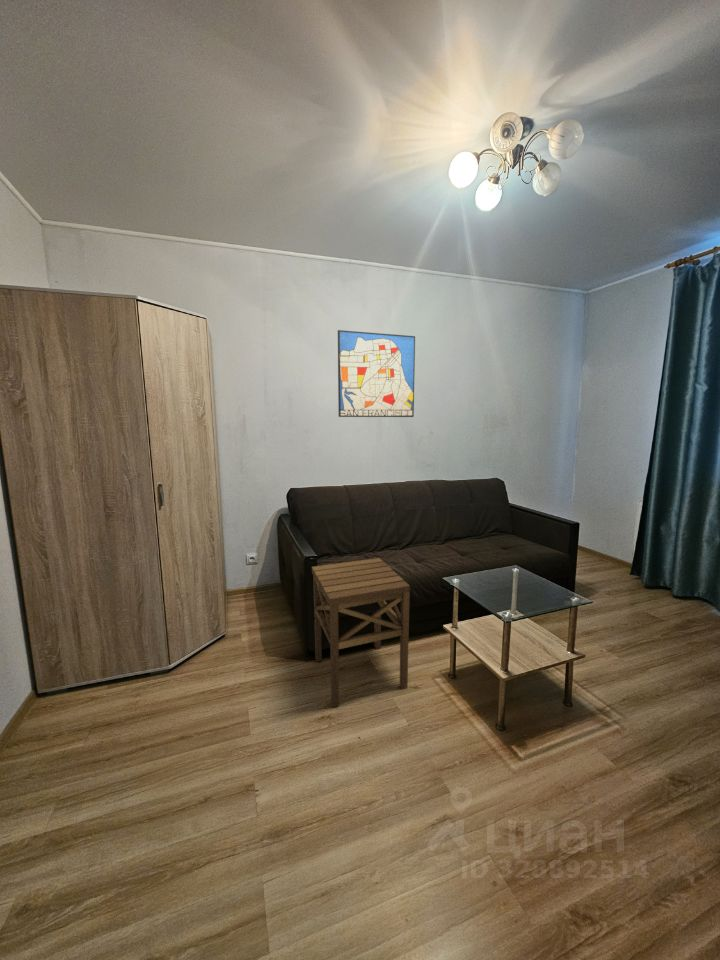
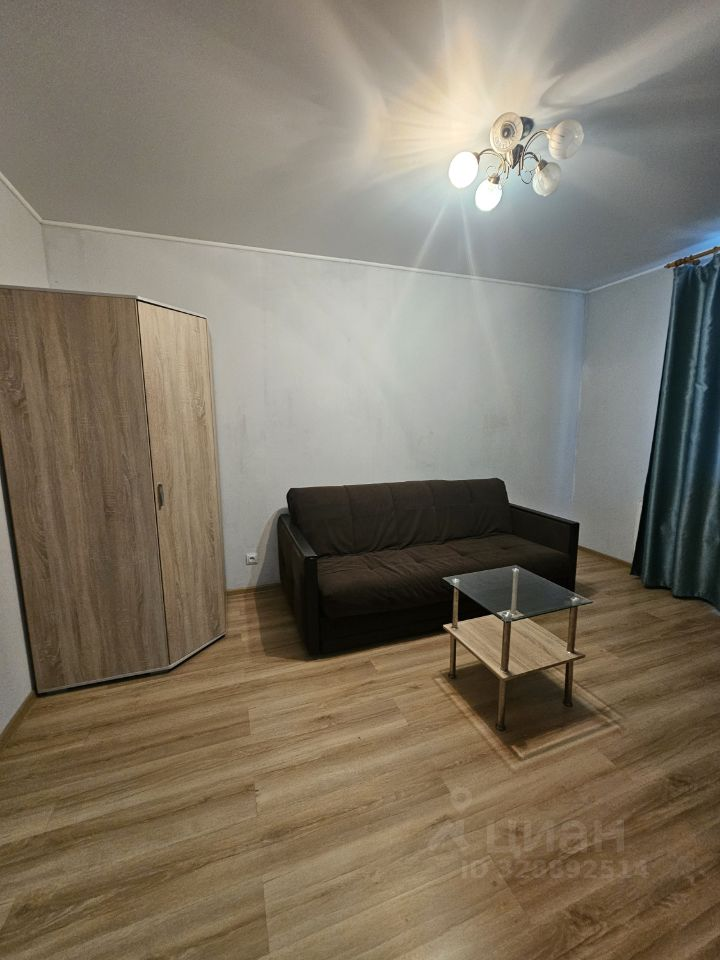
- side table [311,557,411,709]
- wall art [337,329,416,418]
